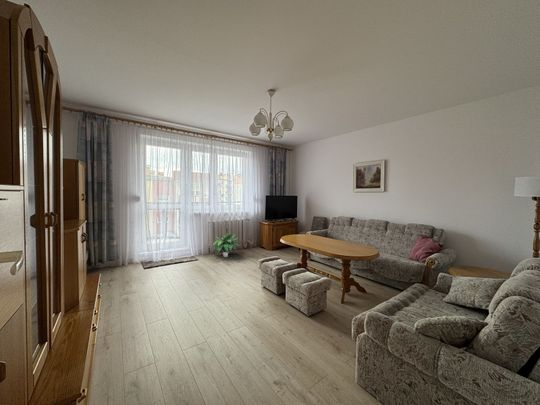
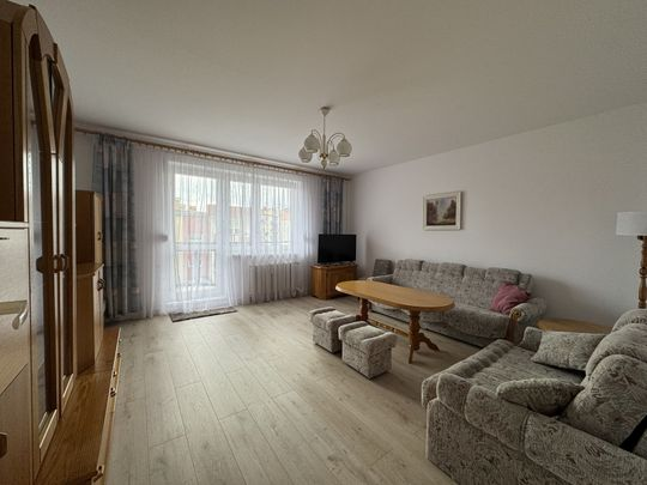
- potted plant [211,232,242,258]
